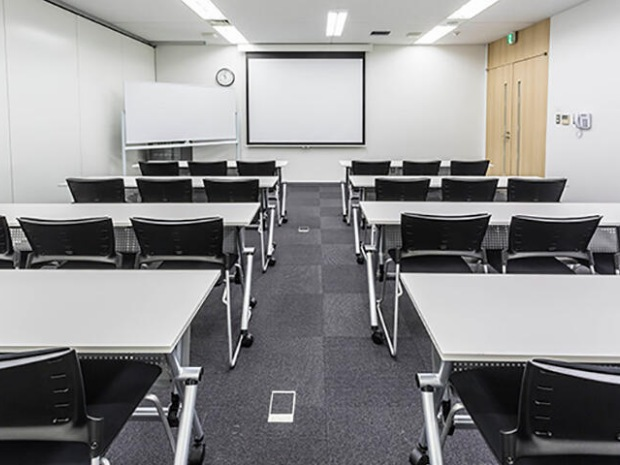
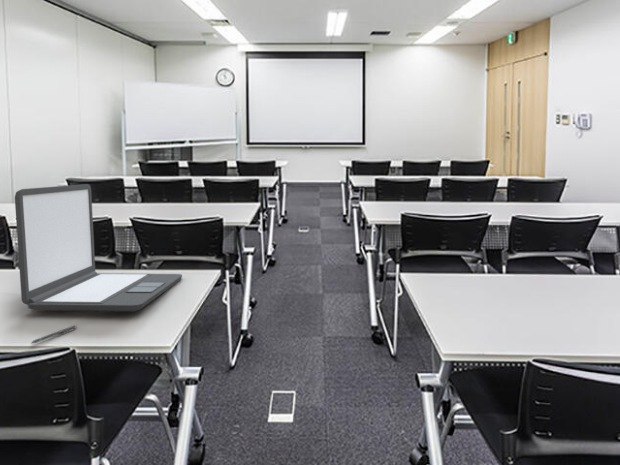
+ pen [30,324,78,344]
+ laptop [14,183,183,312]
